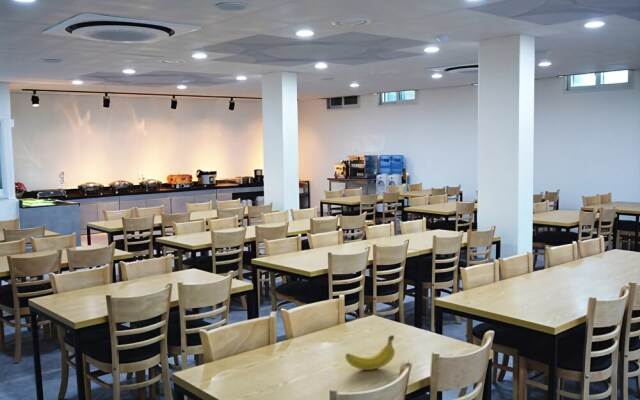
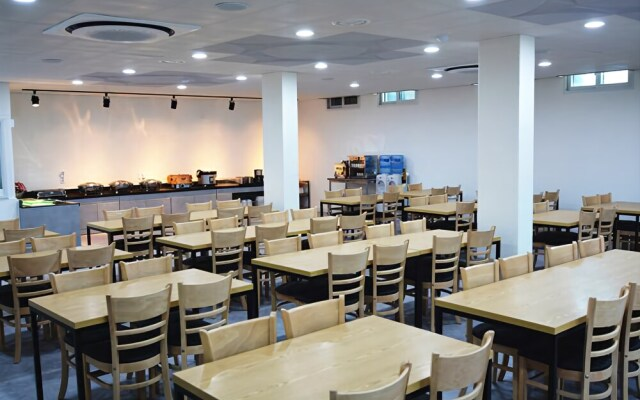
- fruit [344,334,396,371]
